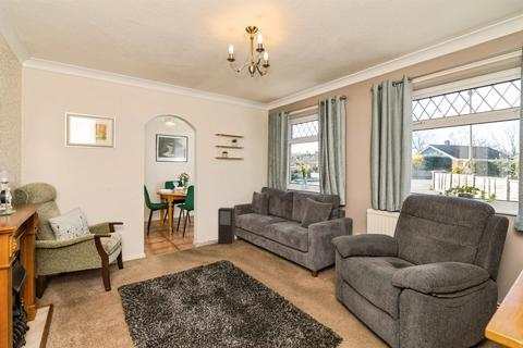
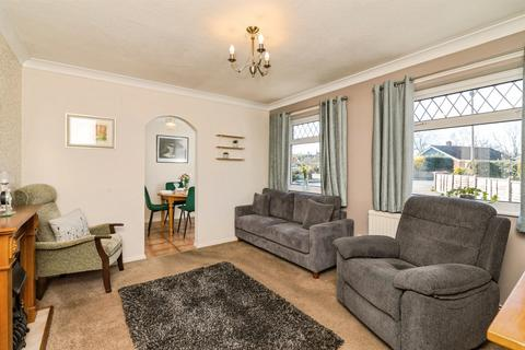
- cabinet [217,207,236,245]
